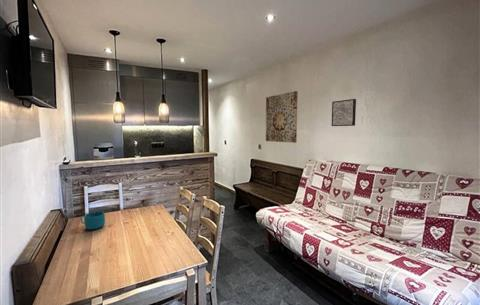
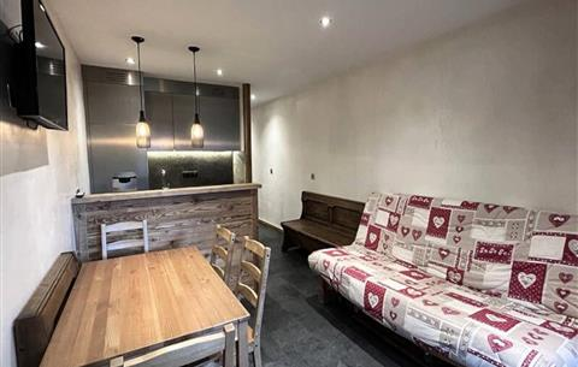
- cup [79,210,106,230]
- wall art [265,90,298,144]
- wall art [331,98,357,127]
